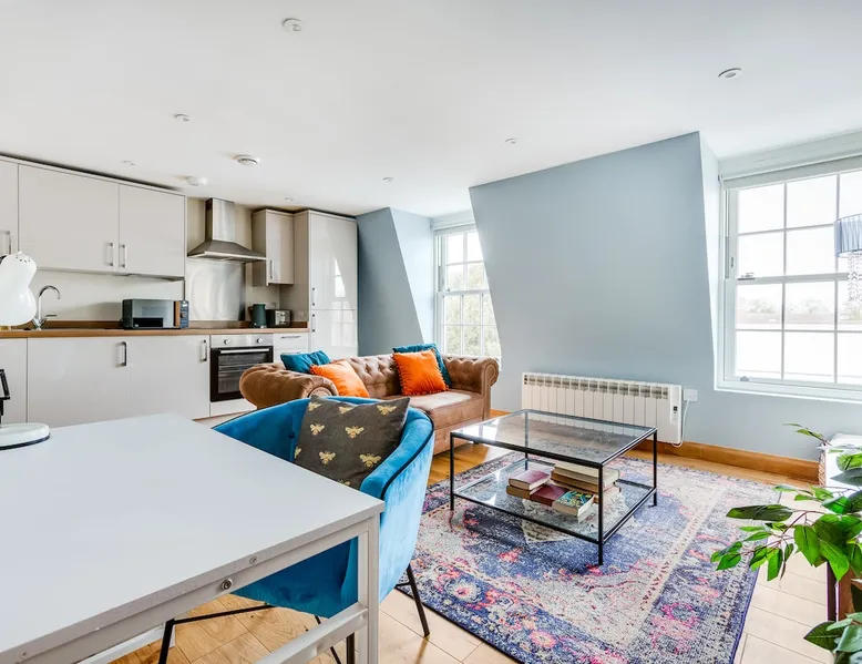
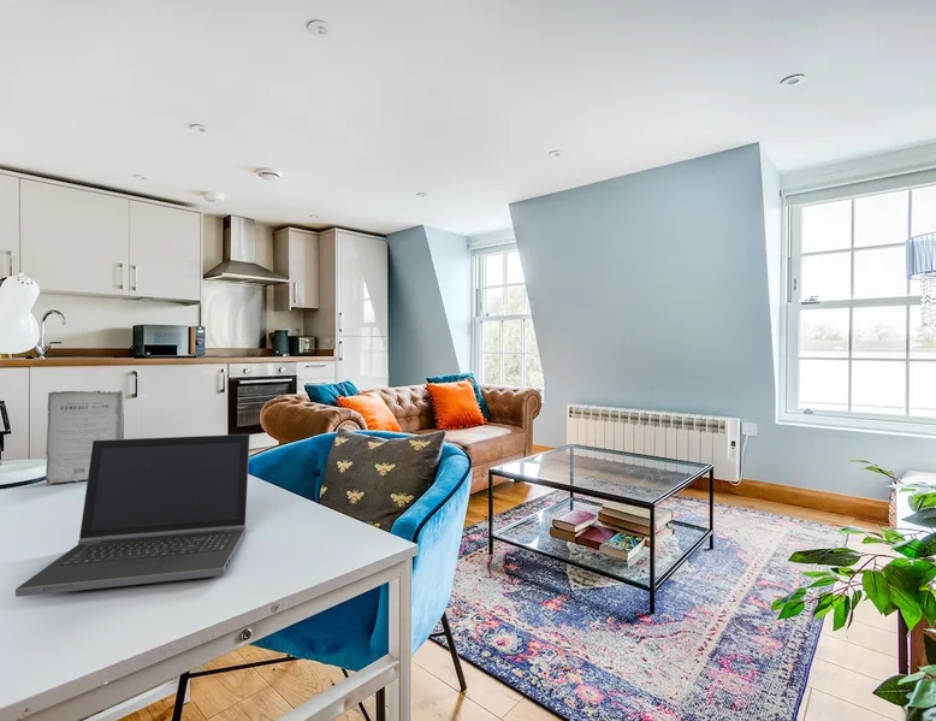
+ laptop computer [14,433,251,598]
+ book [45,389,125,485]
